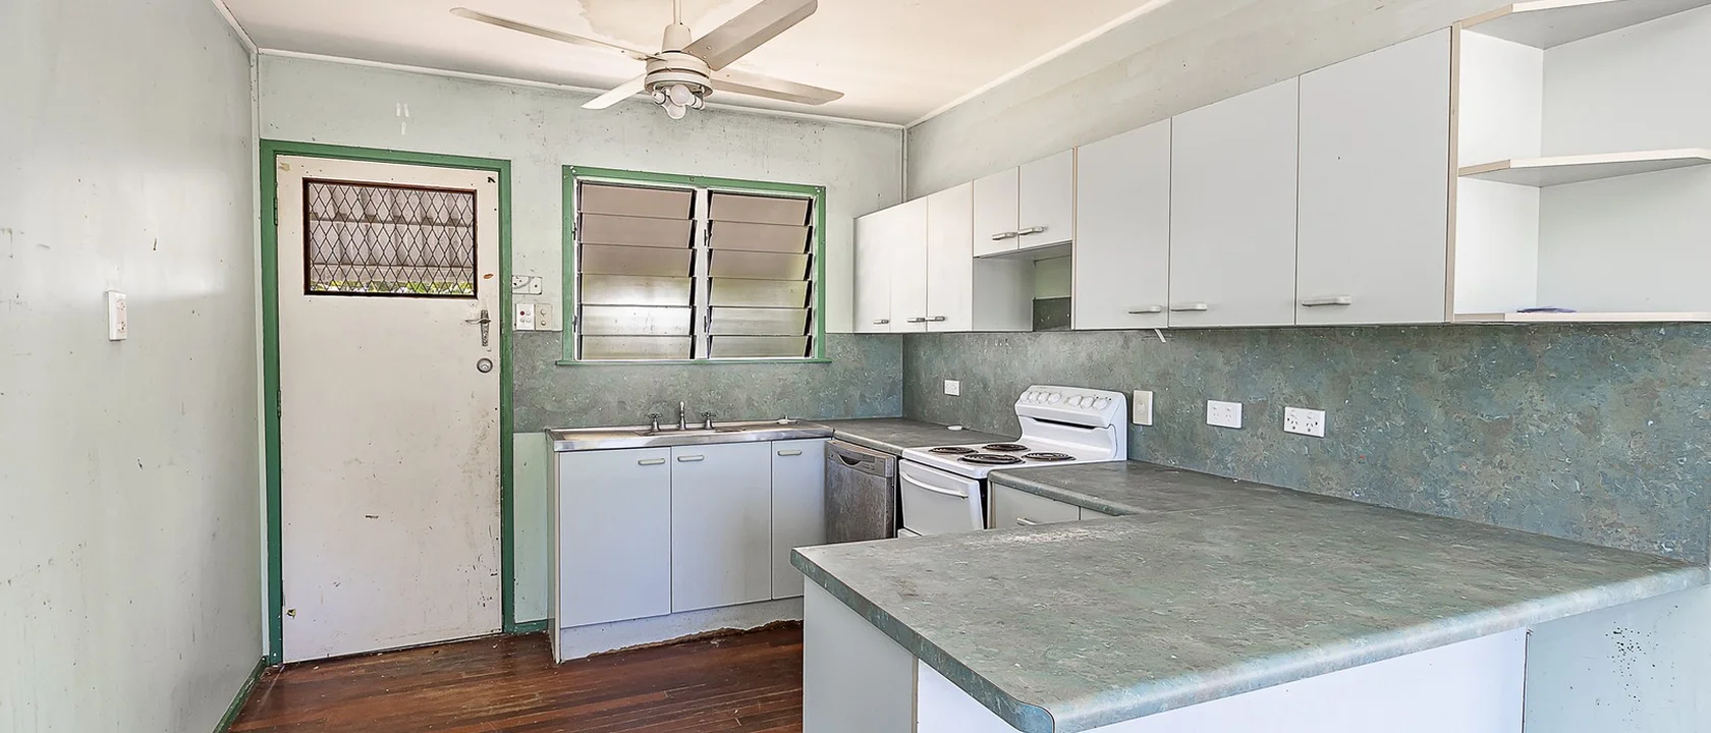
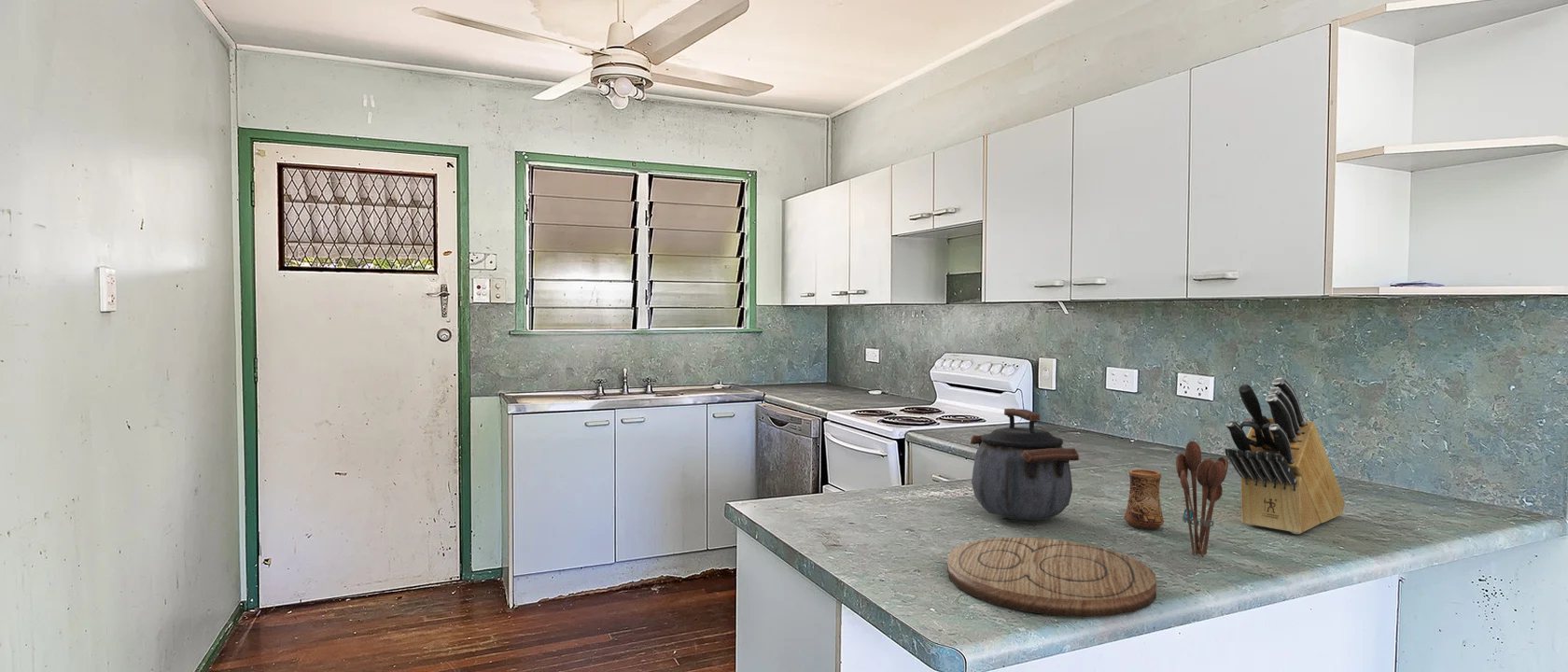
+ knife block [1225,377,1346,535]
+ utensil holder [1175,441,1229,558]
+ cutting board [946,537,1157,618]
+ cup [1123,469,1165,530]
+ kettle [970,408,1080,521]
